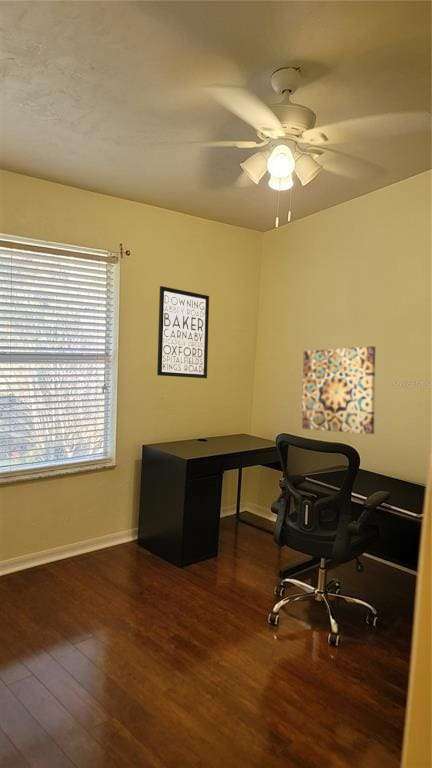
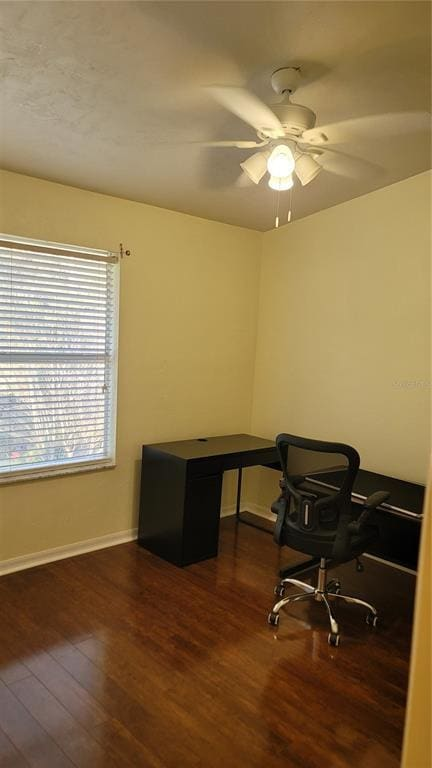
- wall art [301,345,376,435]
- wall art [156,285,210,379]
